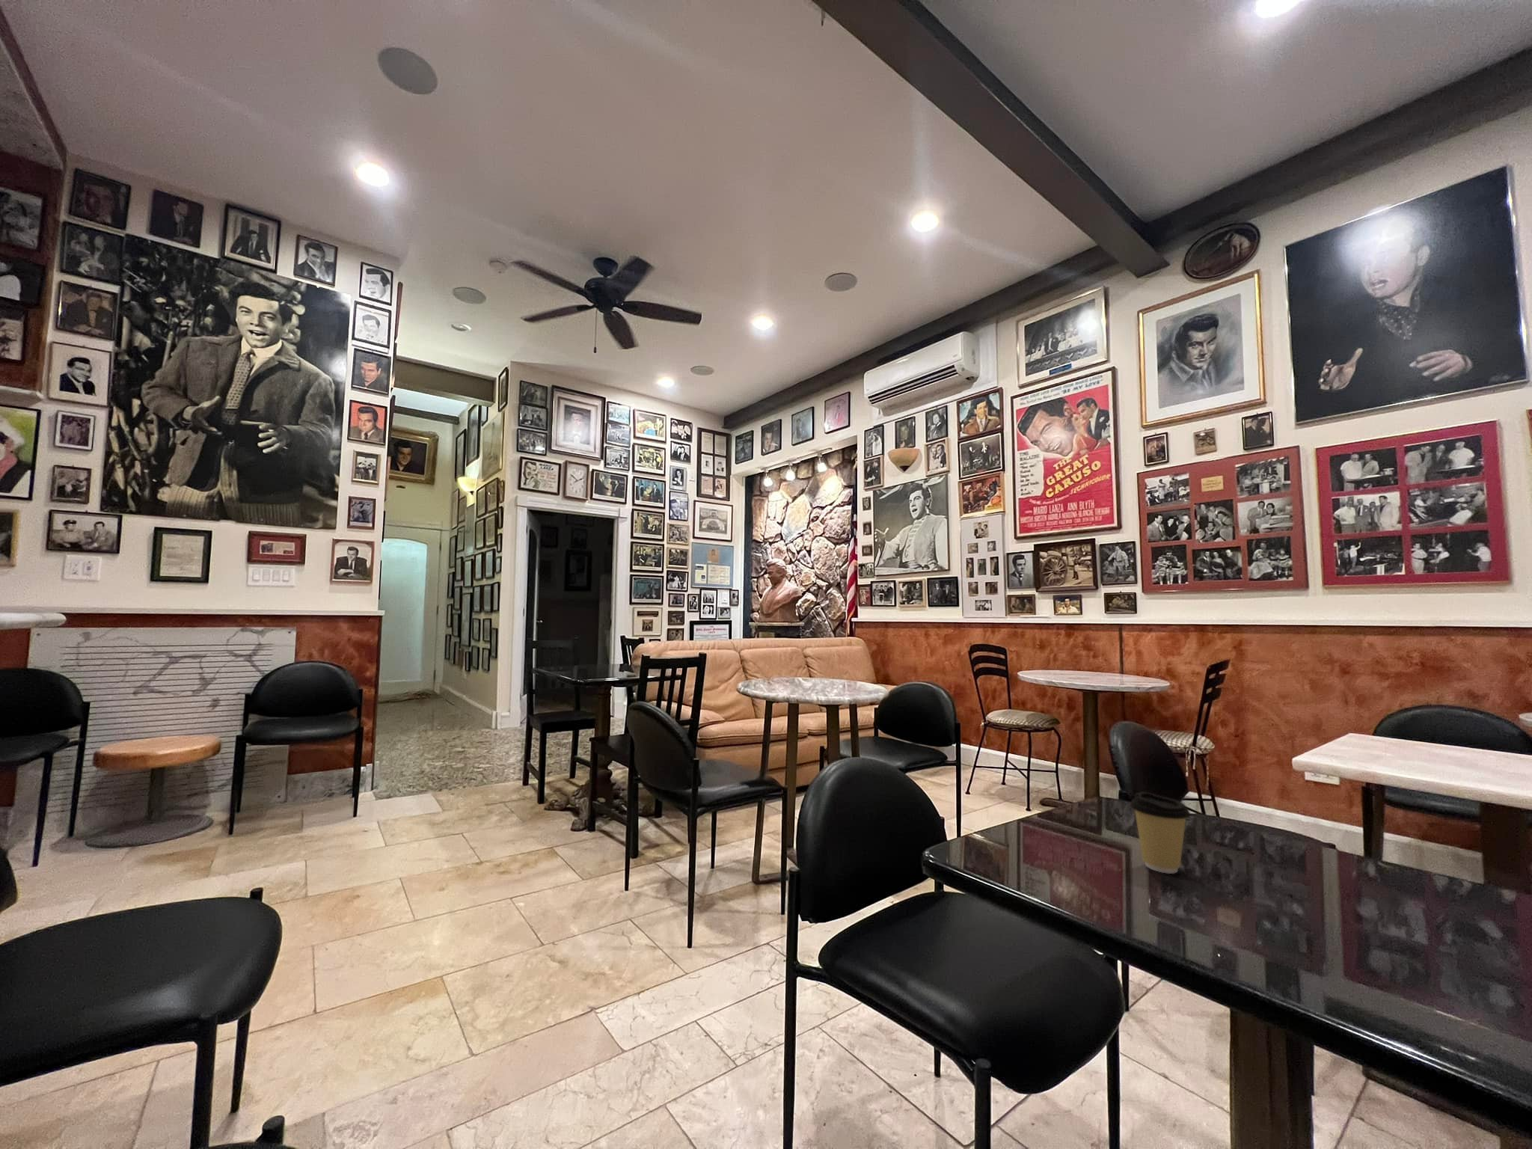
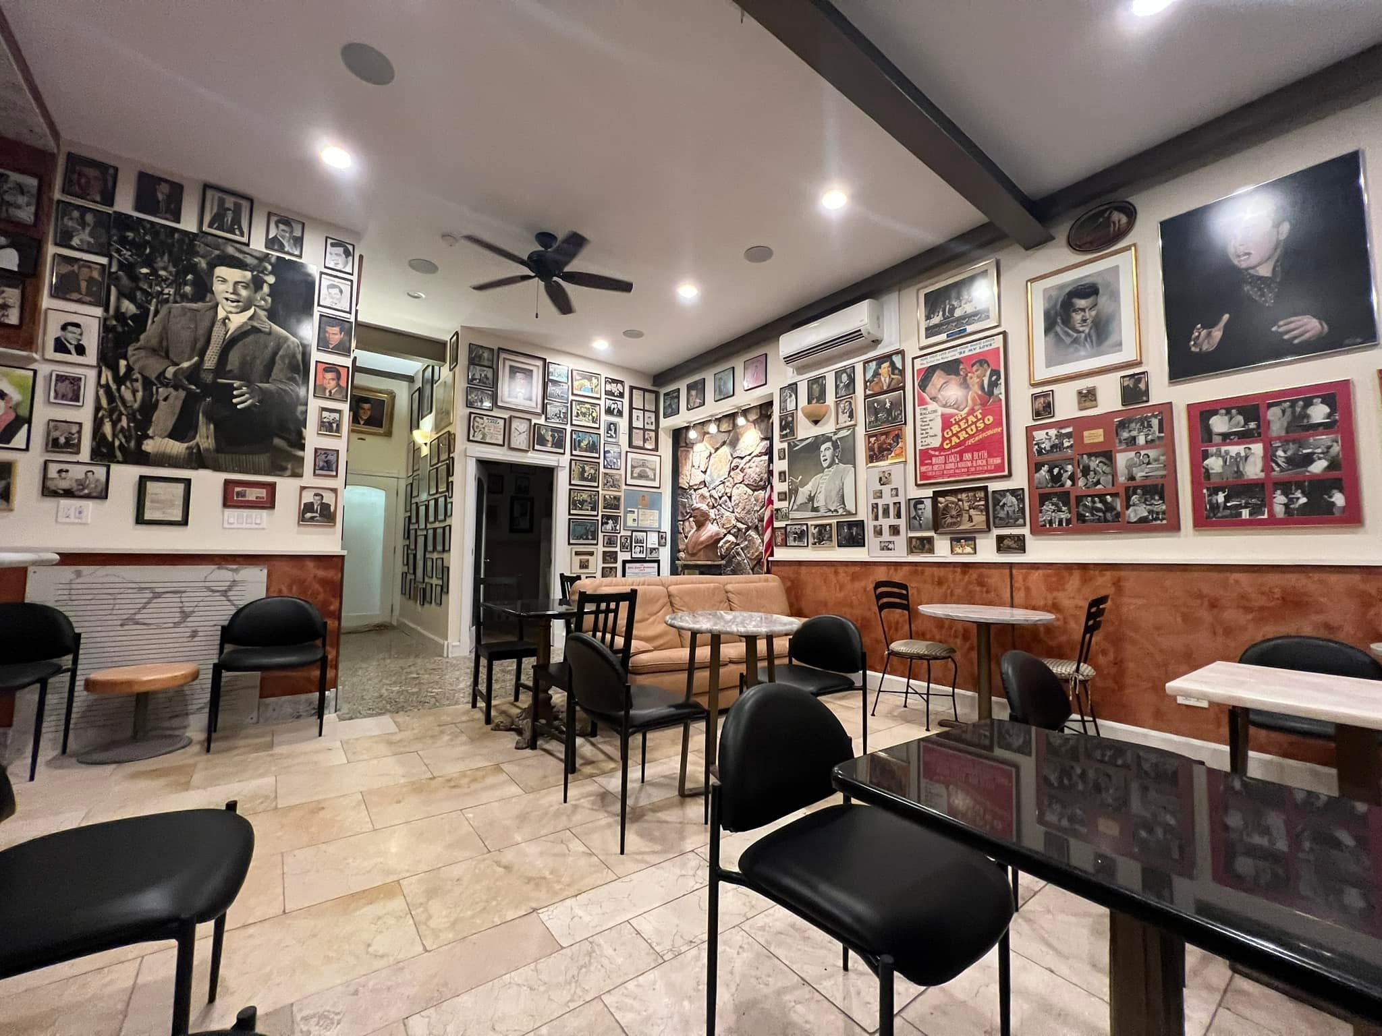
- coffee cup [1129,792,1192,875]
